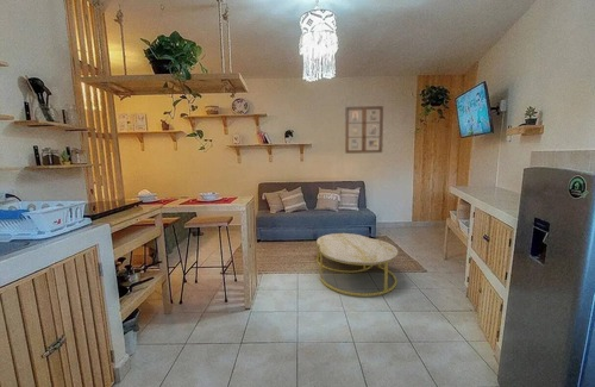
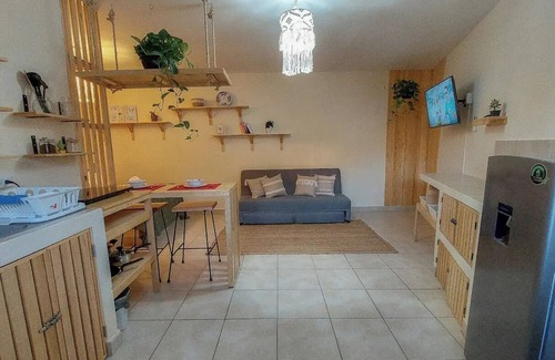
- coffee table [315,232,399,298]
- picture frame [344,105,384,155]
